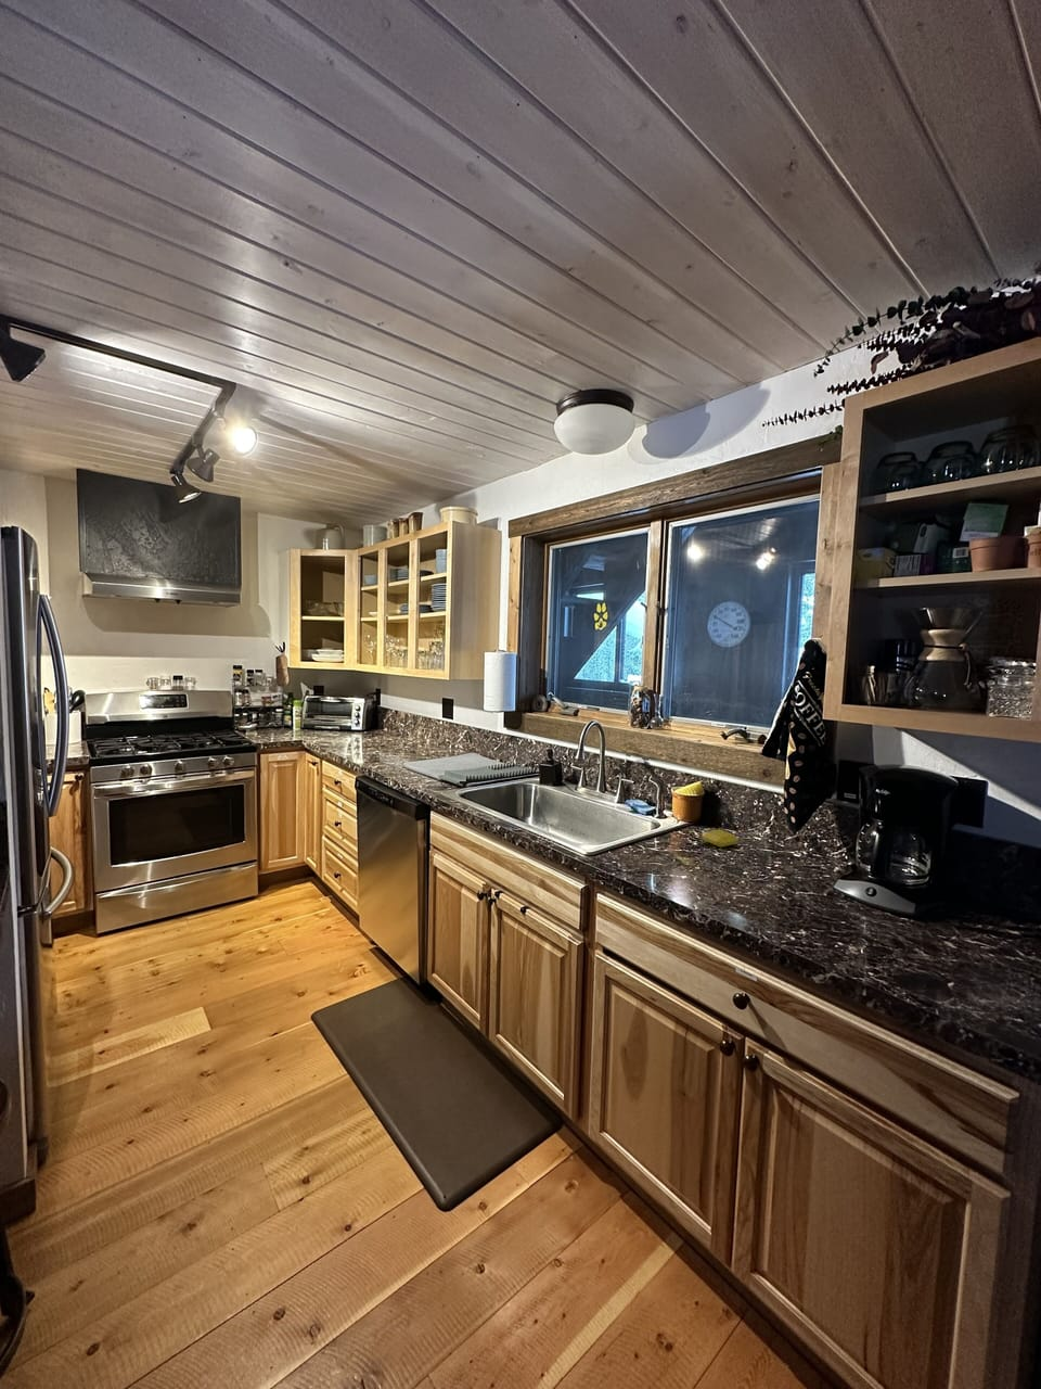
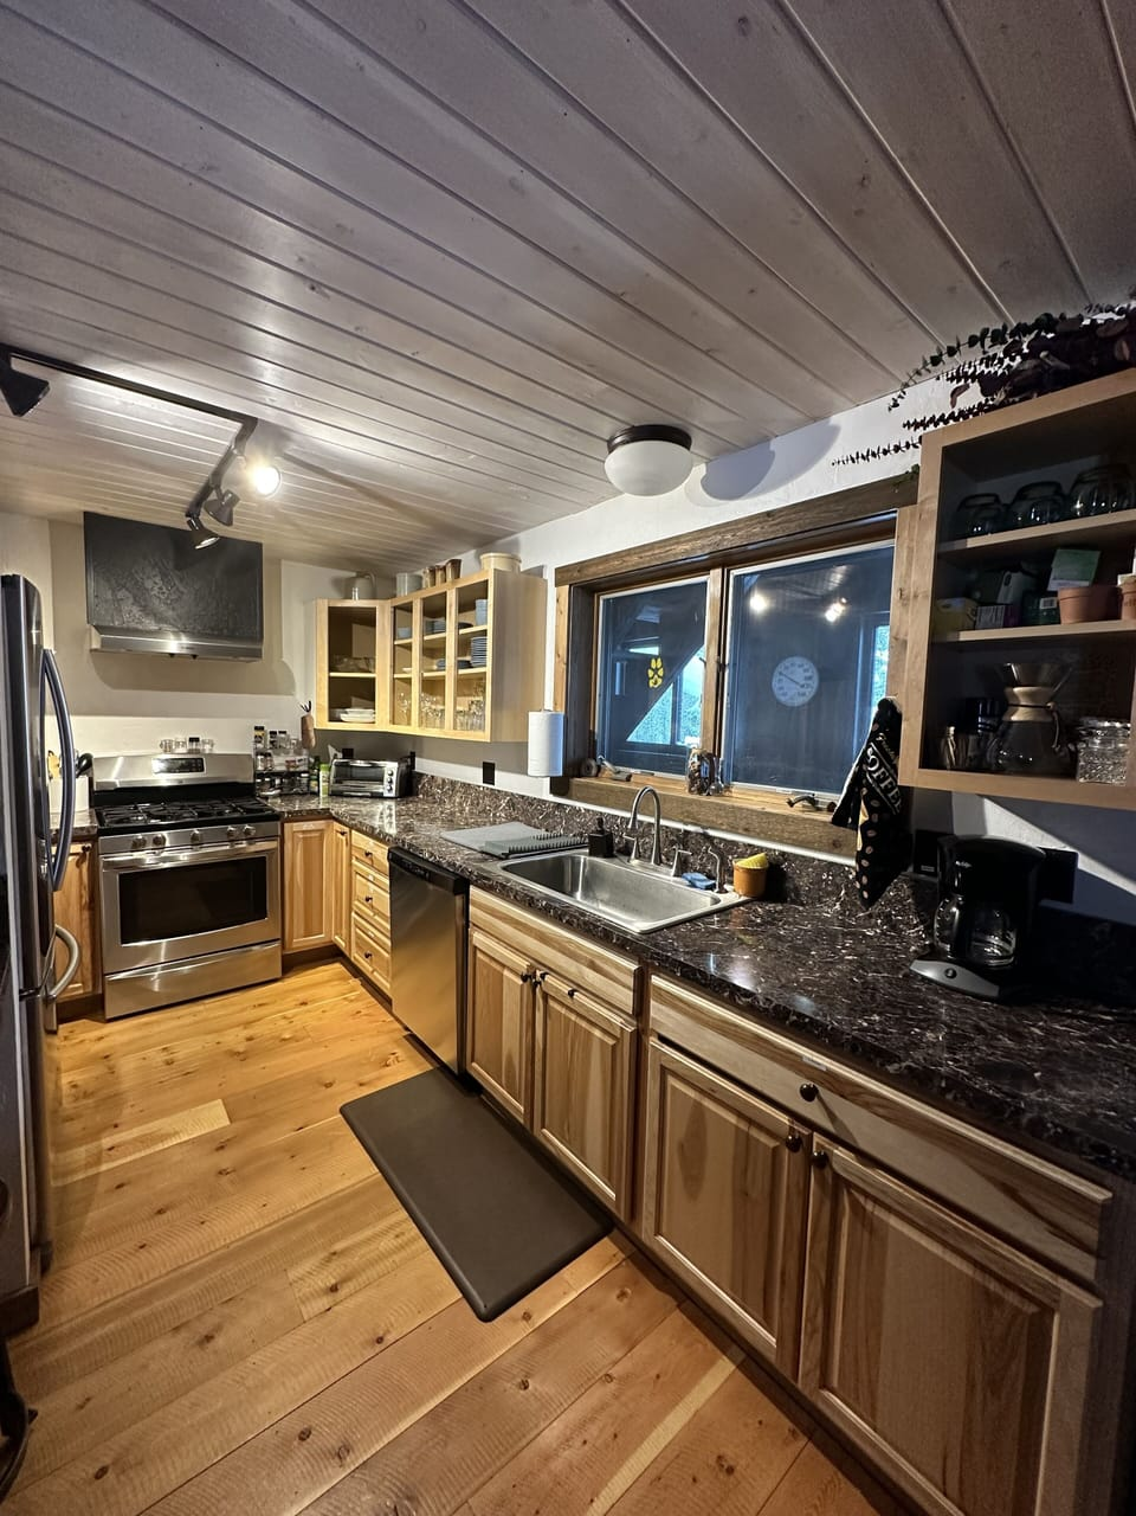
- soap bar [701,828,739,849]
